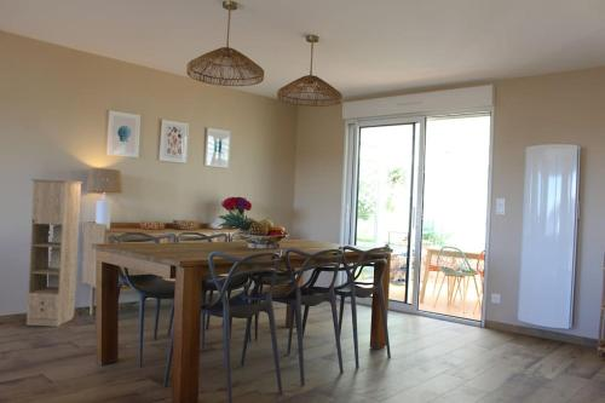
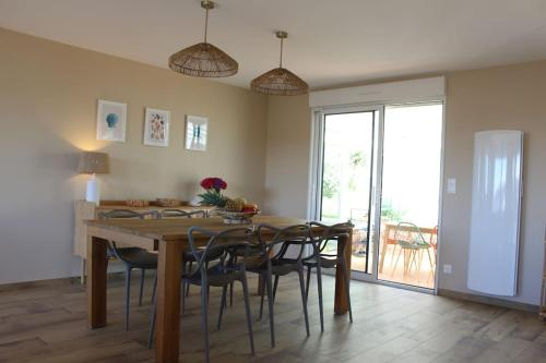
- storage cabinet [25,178,83,328]
